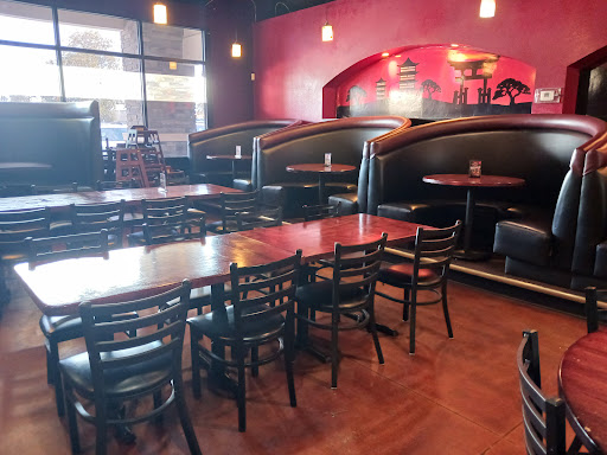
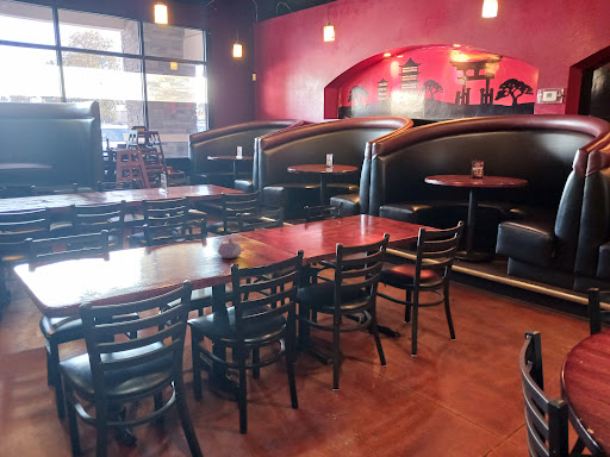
+ teapot [217,237,243,259]
